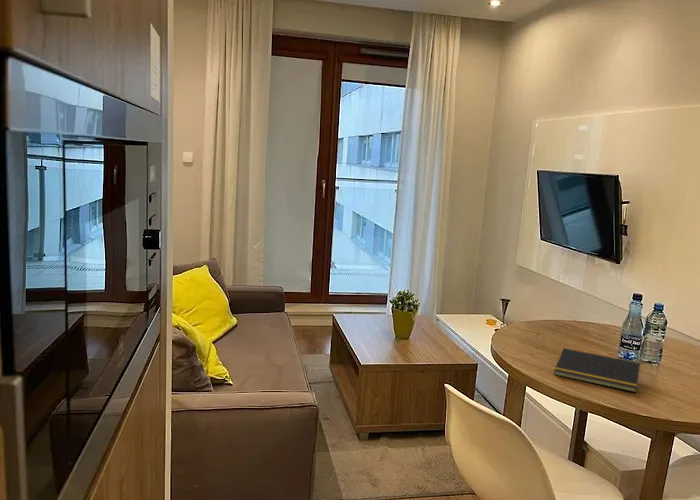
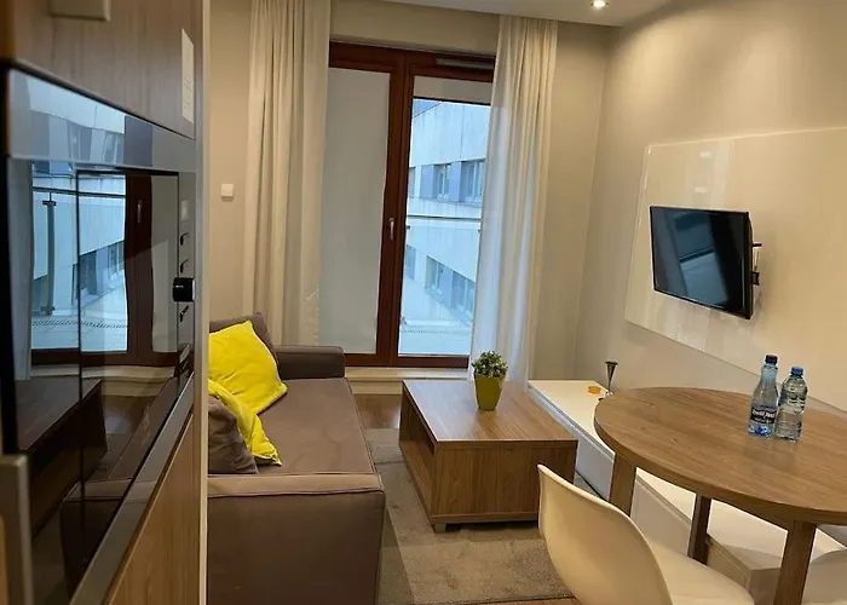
- notepad [553,347,641,393]
